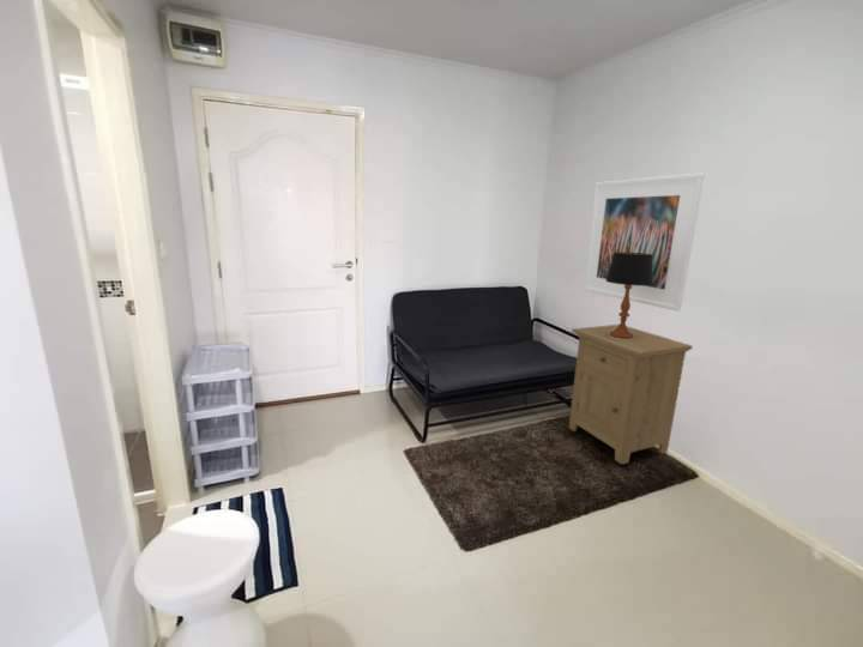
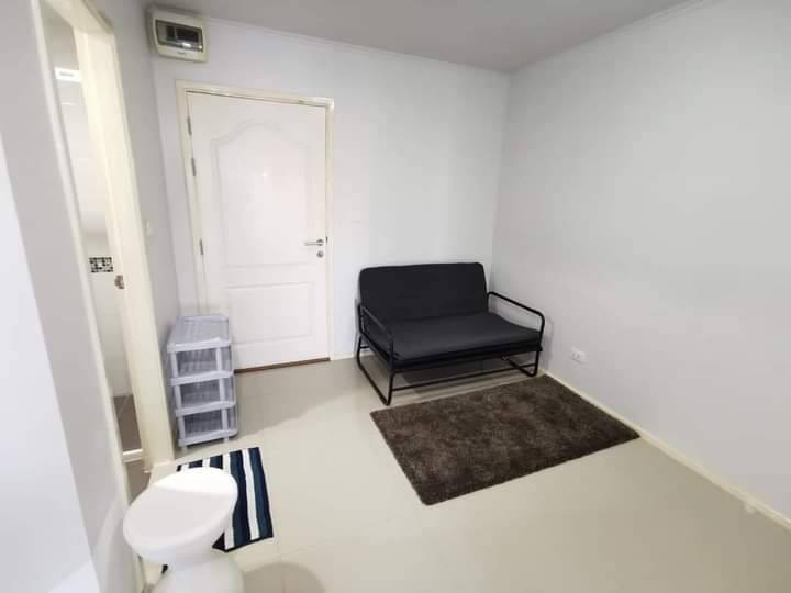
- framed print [583,171,706,313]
- nightstand [568,324,694,465]
- table lamp [605,253,653,339]
